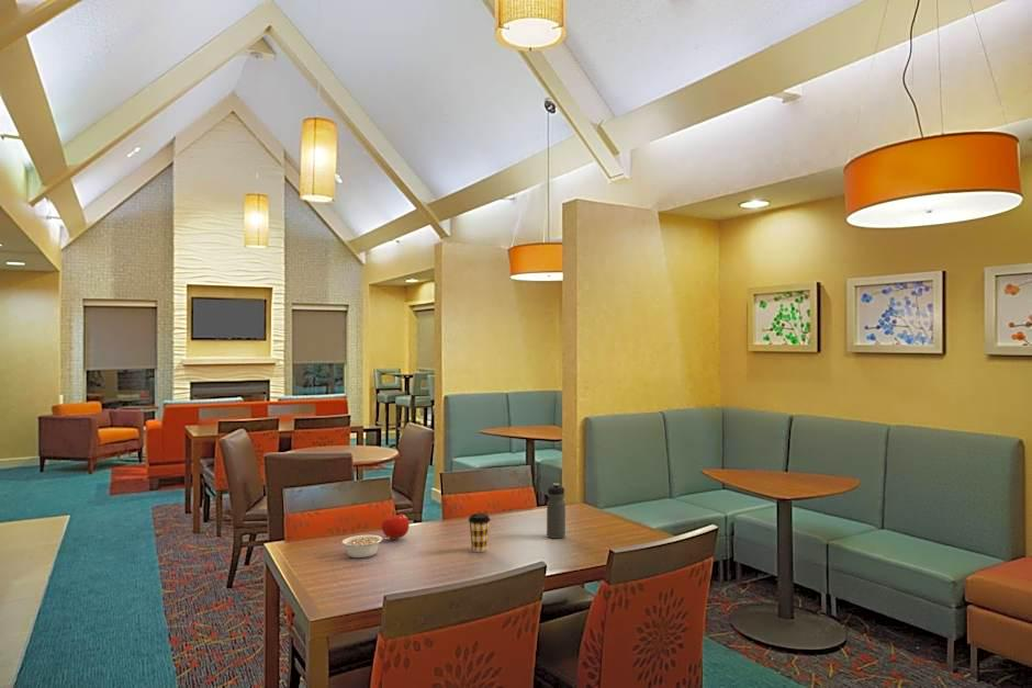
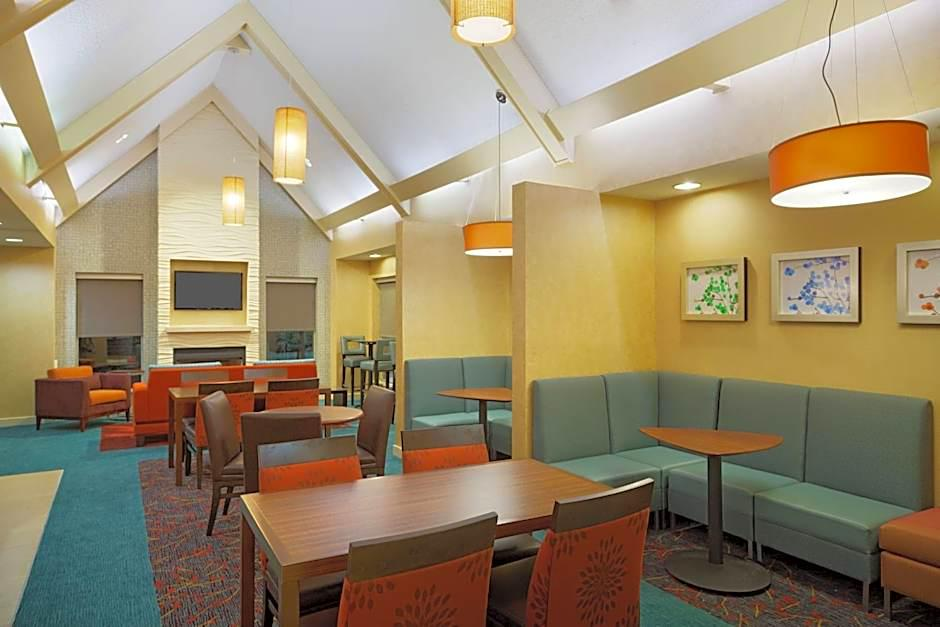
- water bottle [546,482,567,540]
- coffee cup [468,512,492,553]
- fruit [381,510,411,541]
- legume [341,534,390,559]
